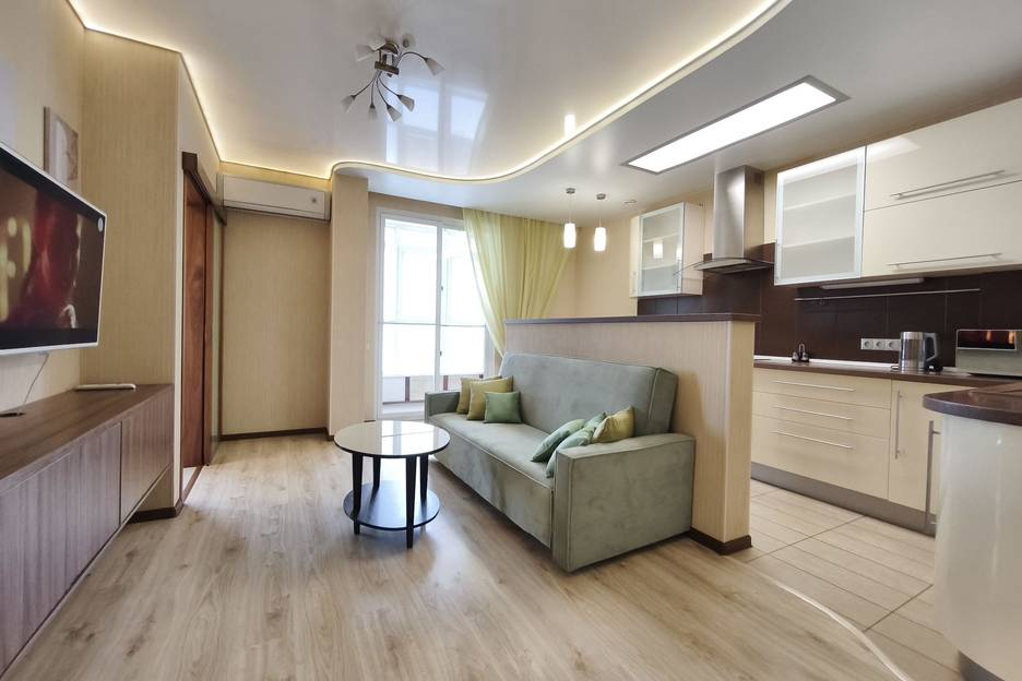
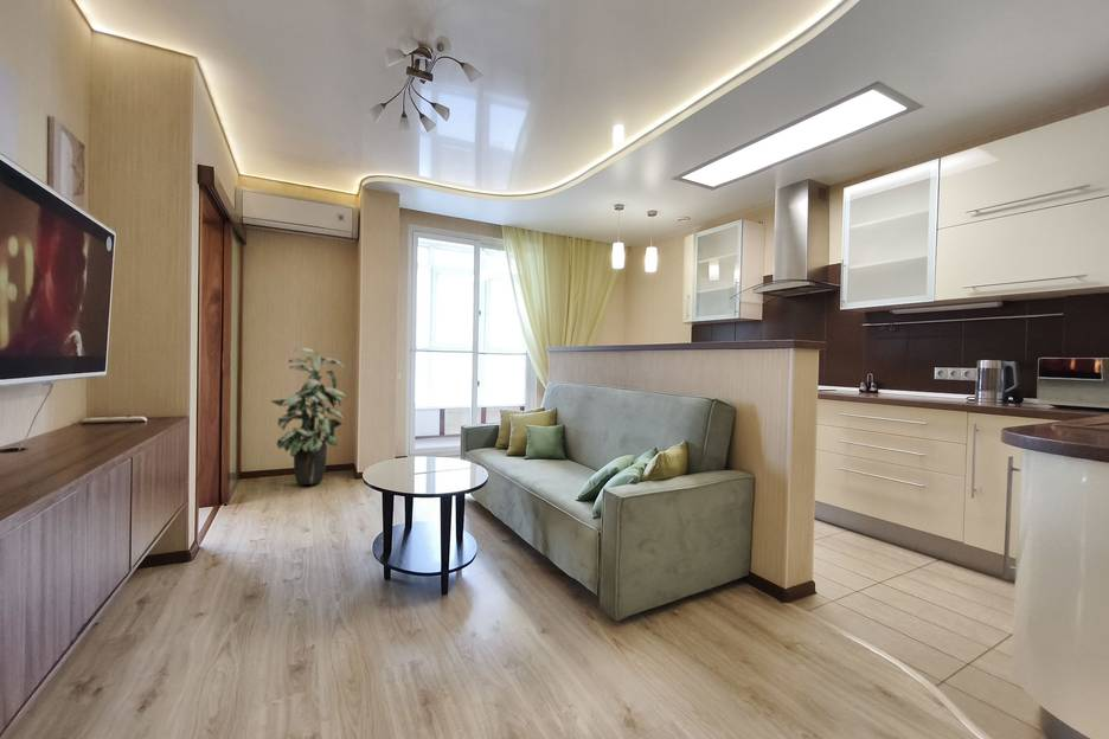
+ indoor plant [269,347,347,486]
